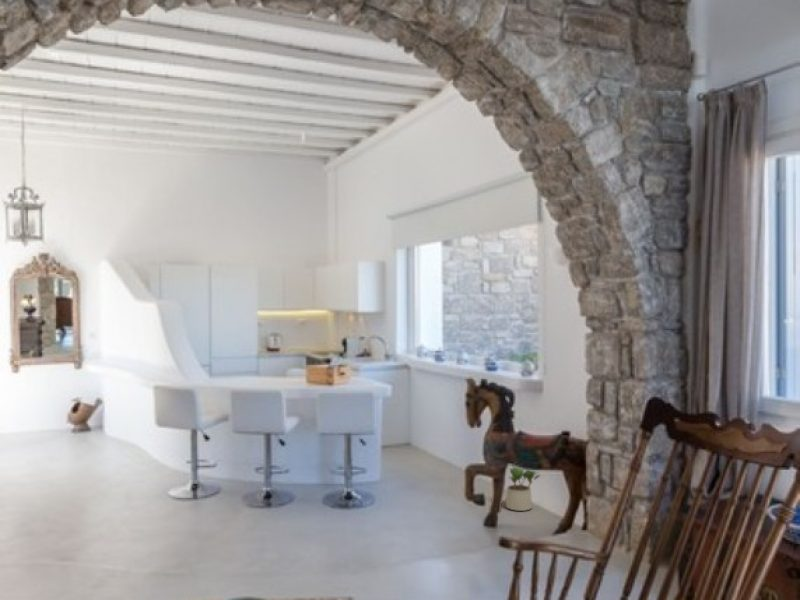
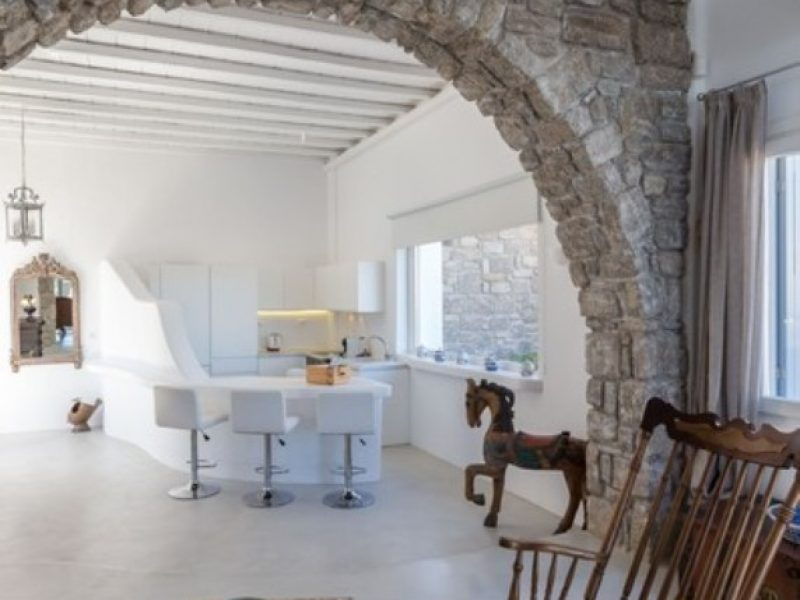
- potted plant [505,464,541,512]
